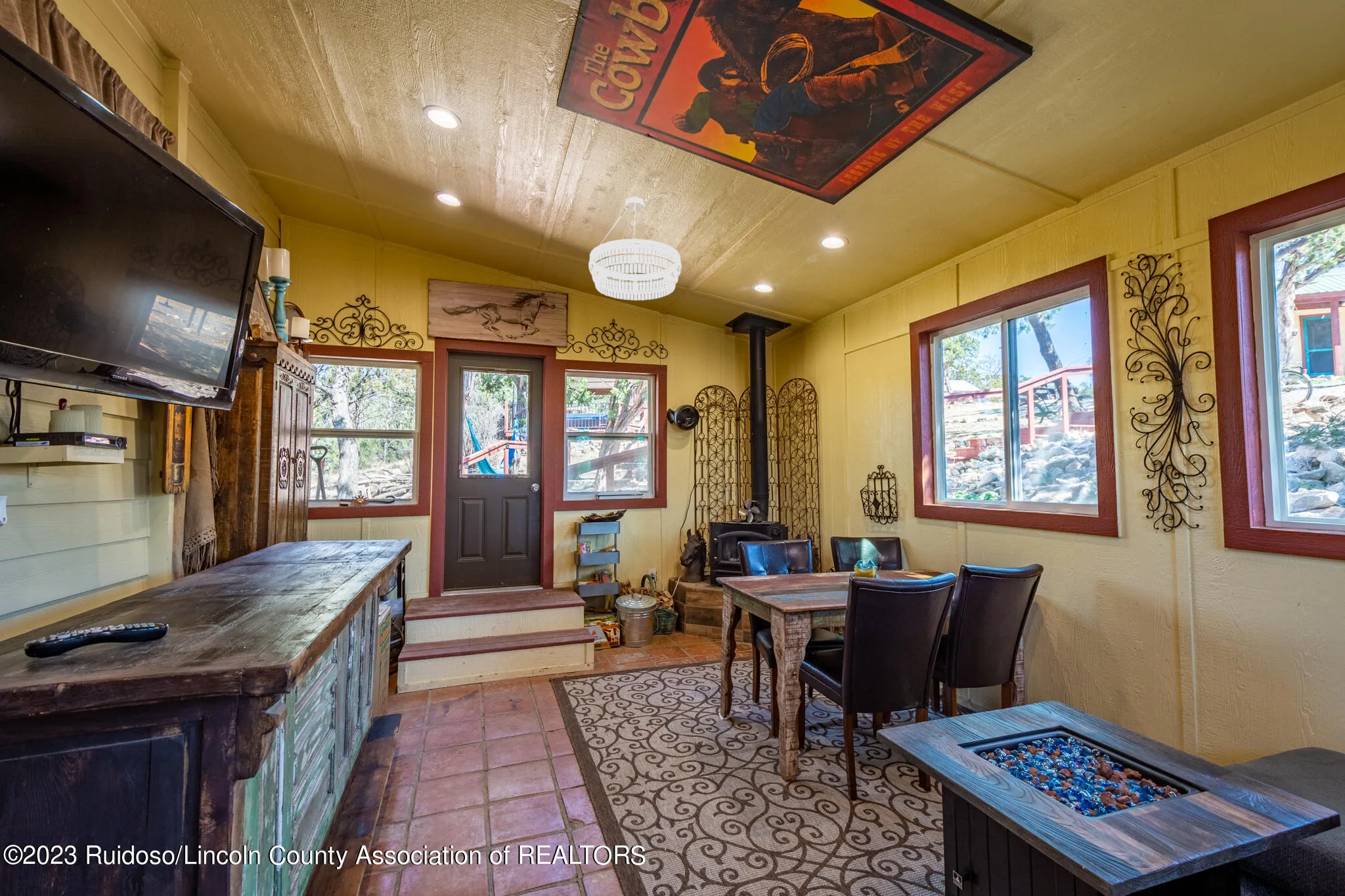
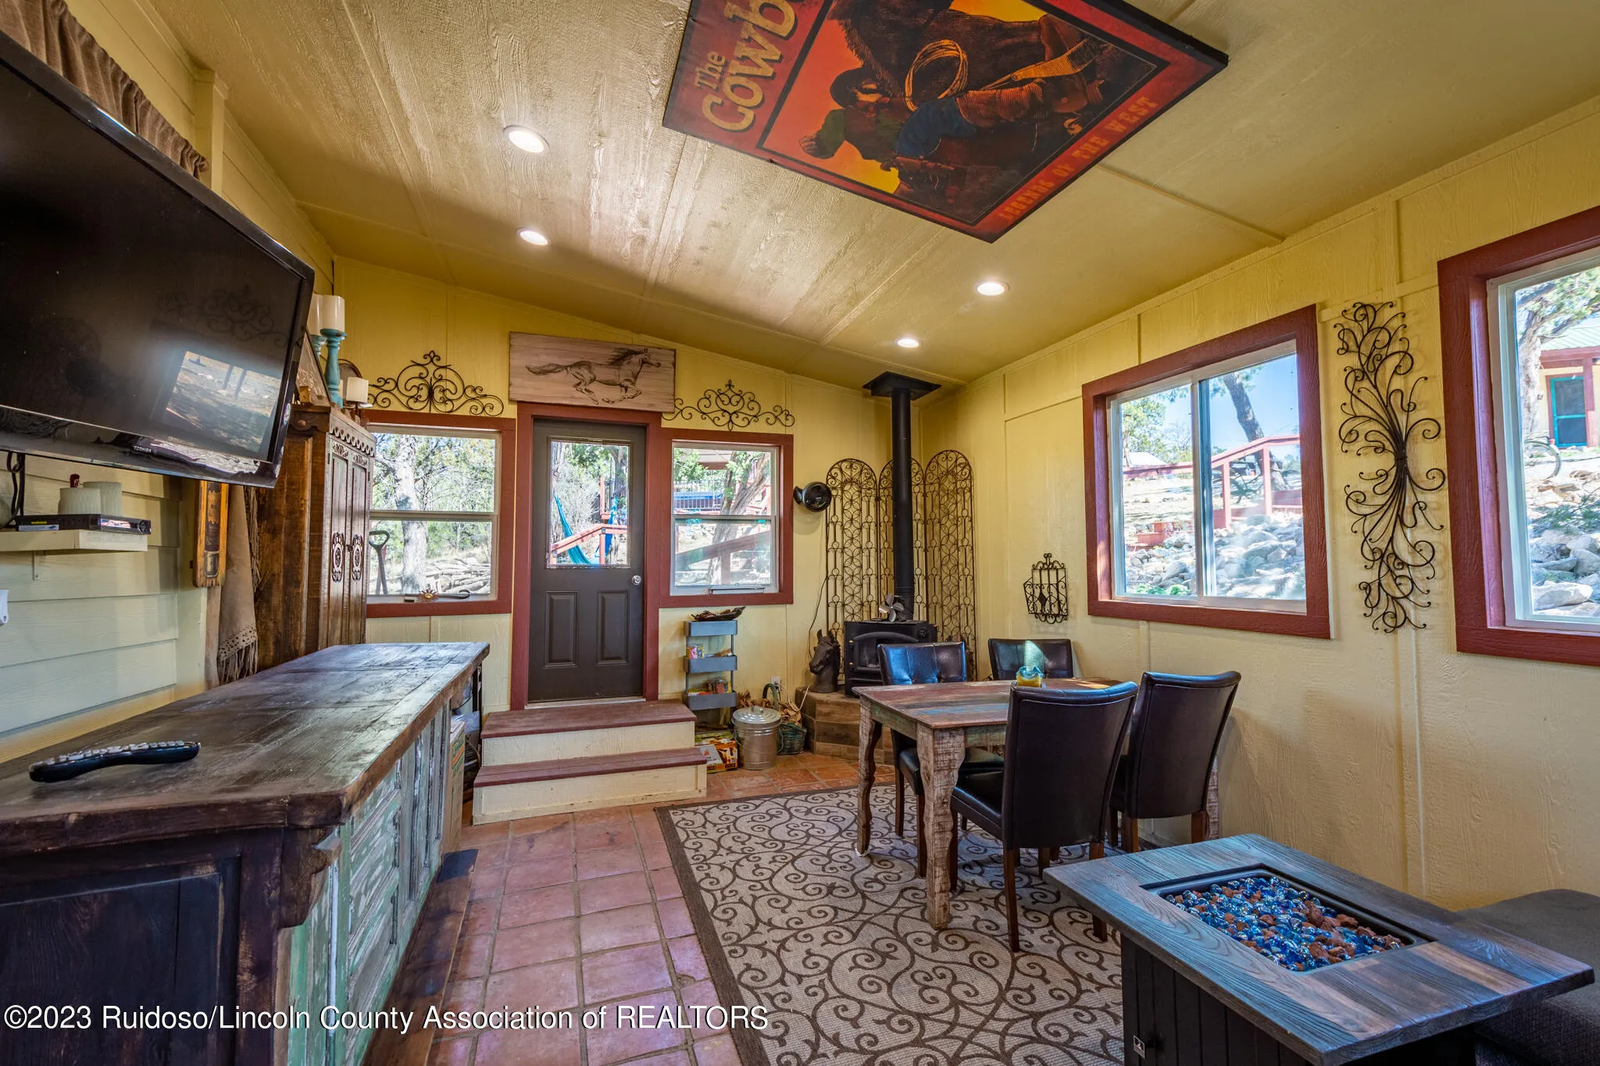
- chandelier [588,196,682,301]
